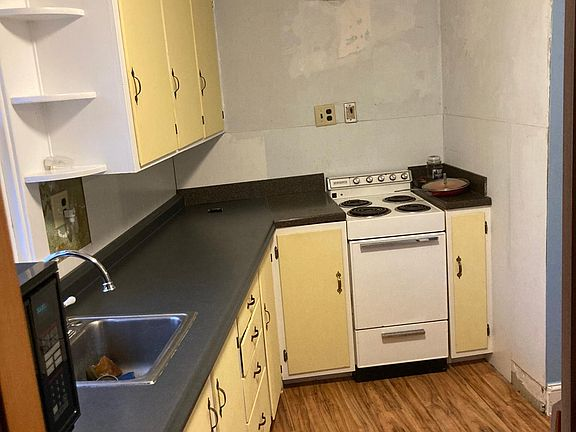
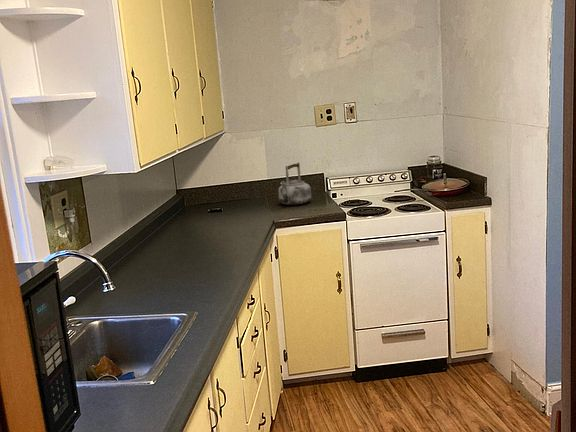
+ kettle [277,161,312,206]
